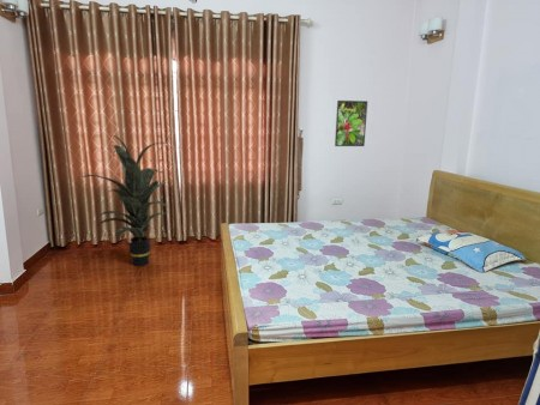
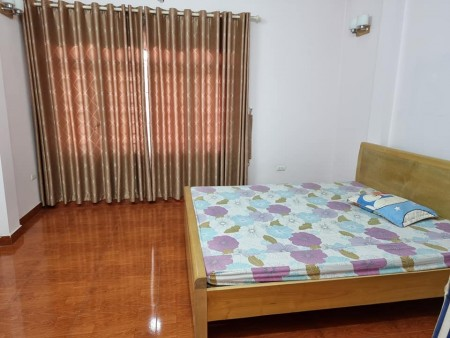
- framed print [334,99,368,147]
- indoor plant [80,134,169,267]
